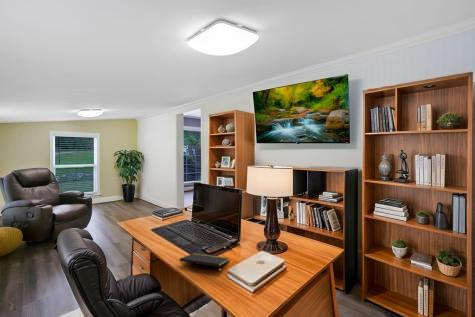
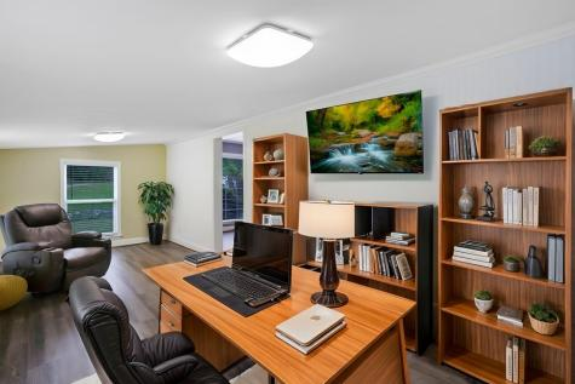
- notepad [179,252,230,274]
